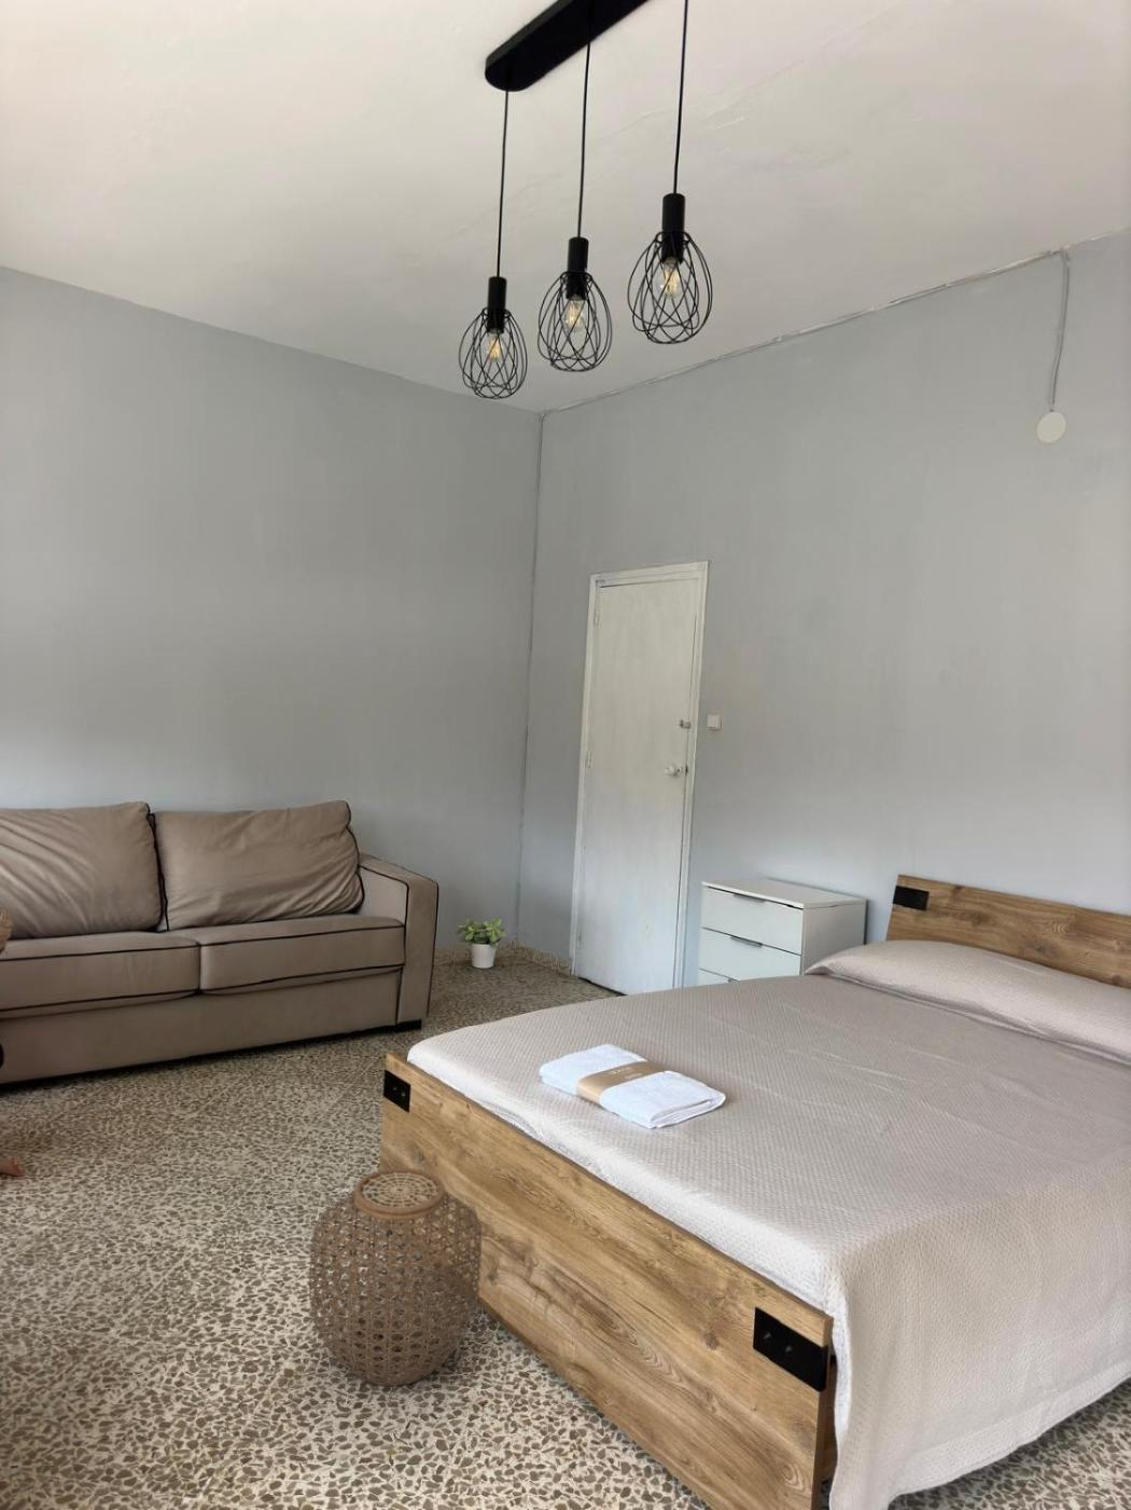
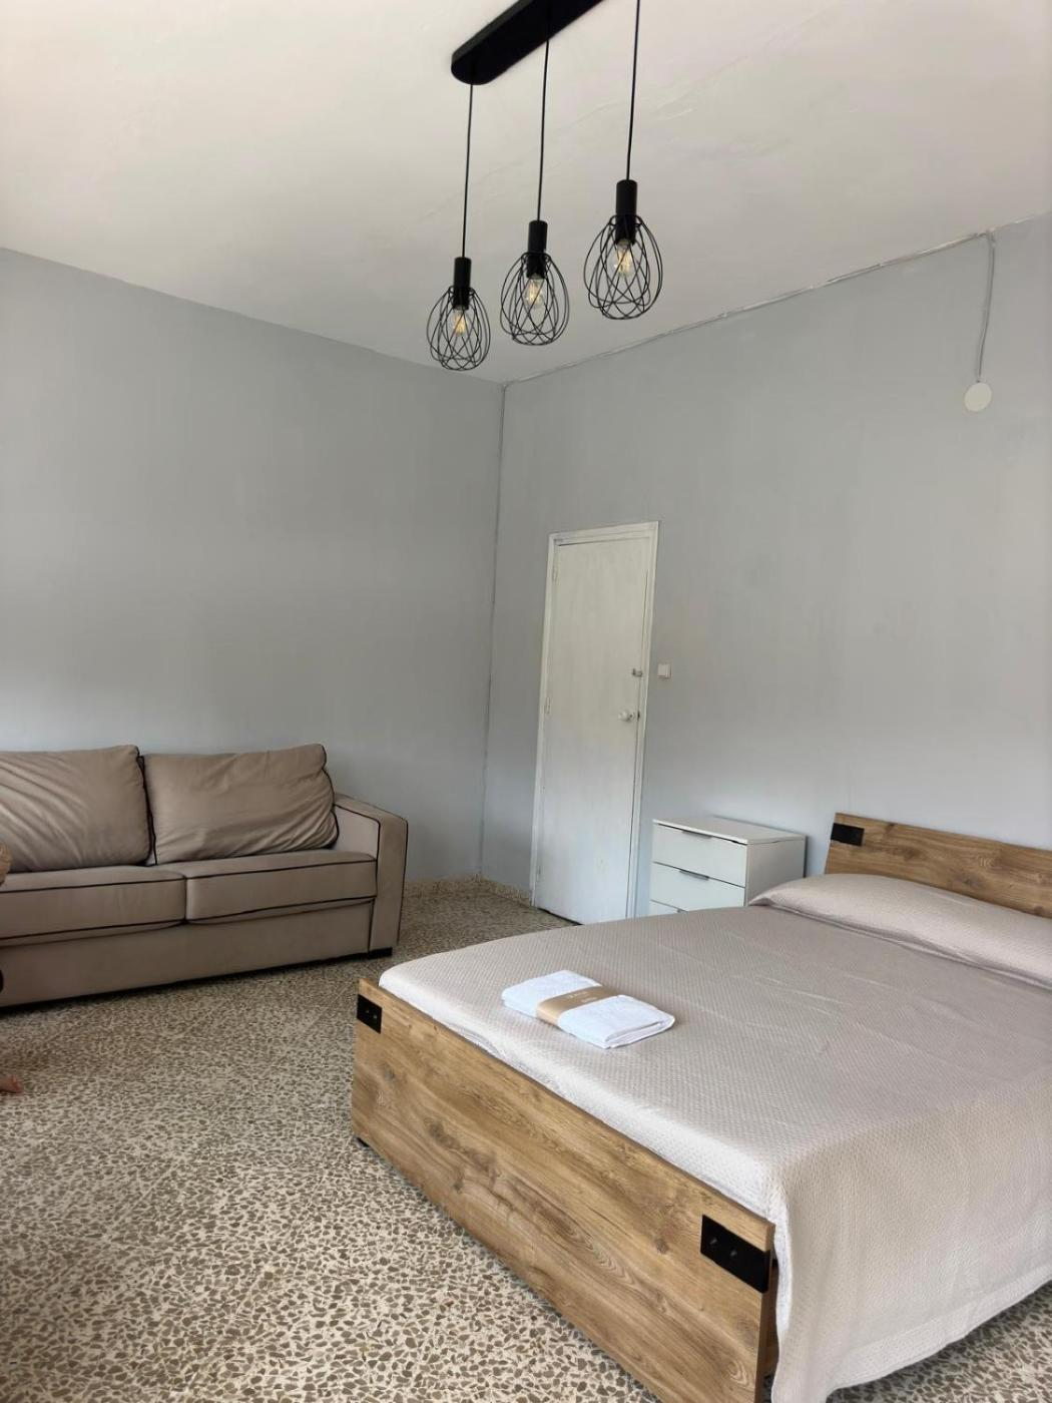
- potted plant [455,918,507,970]
- woven basket [308,1168,482,1388]
